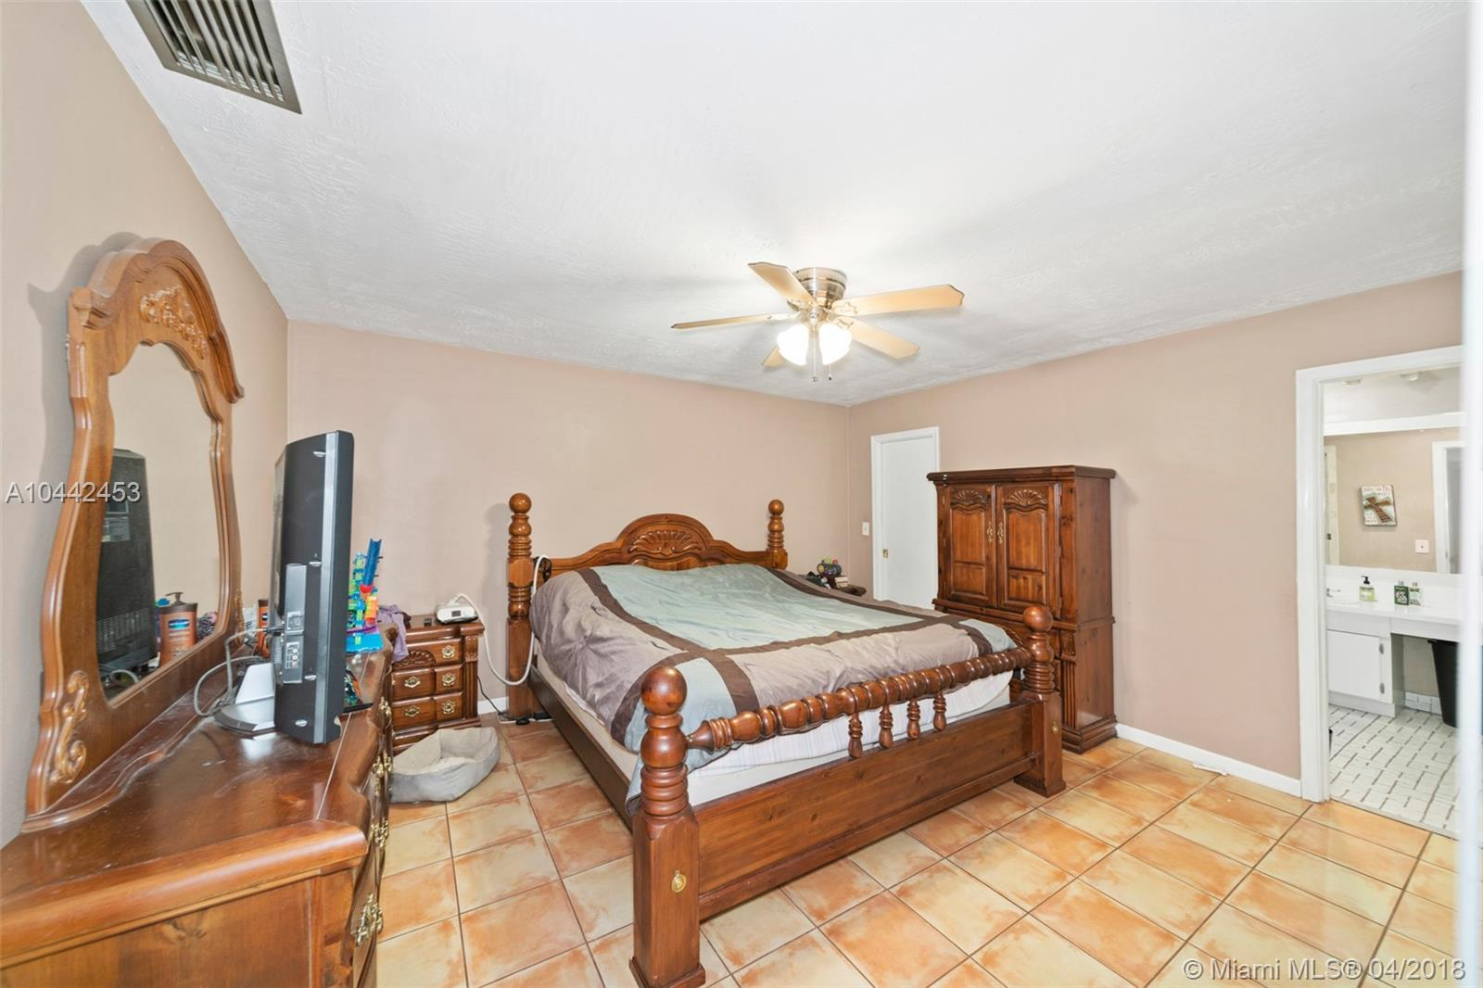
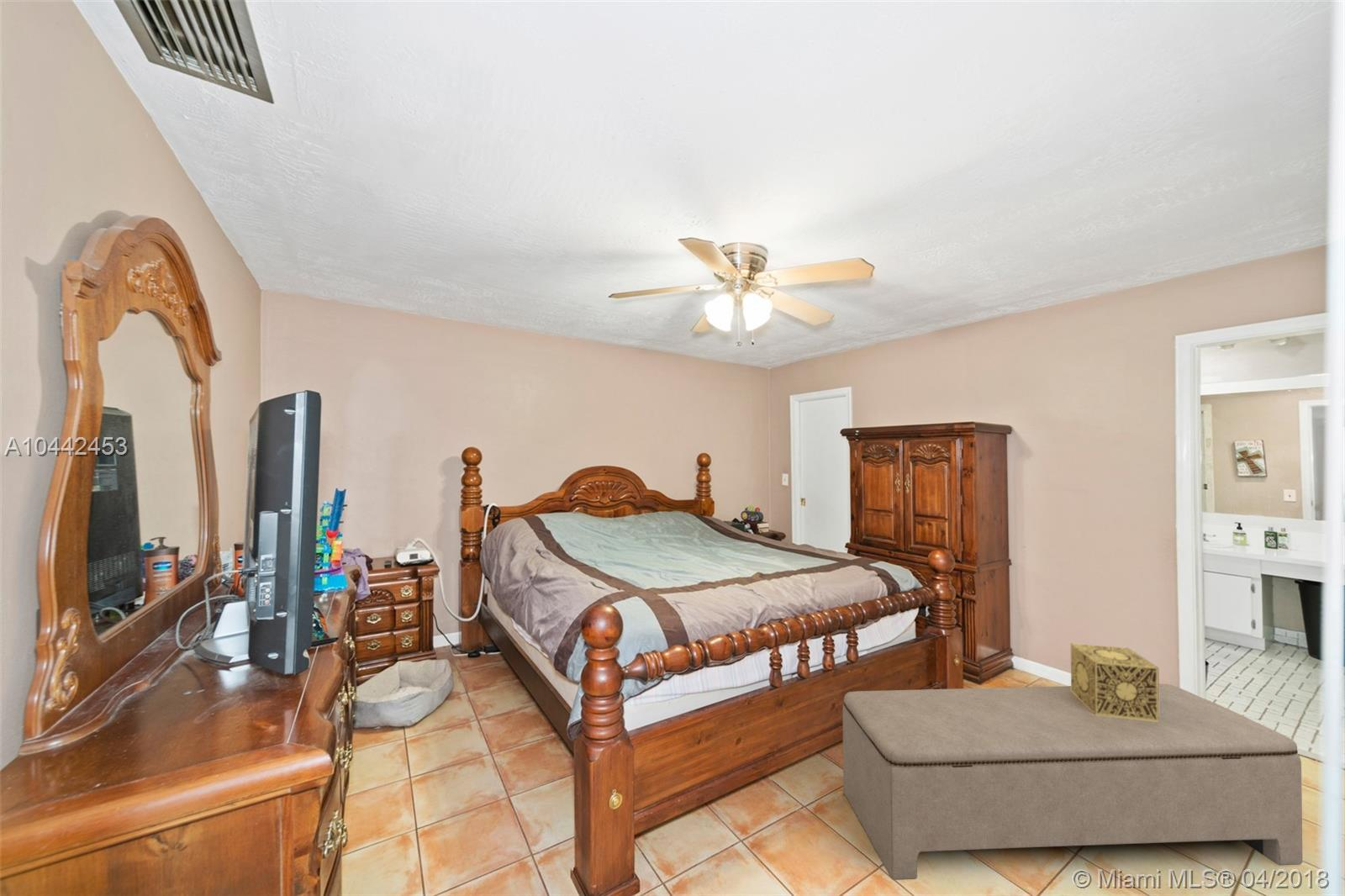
+ bench [842,683,1303,881]
+ decorative box [1070,642,1159,721]
